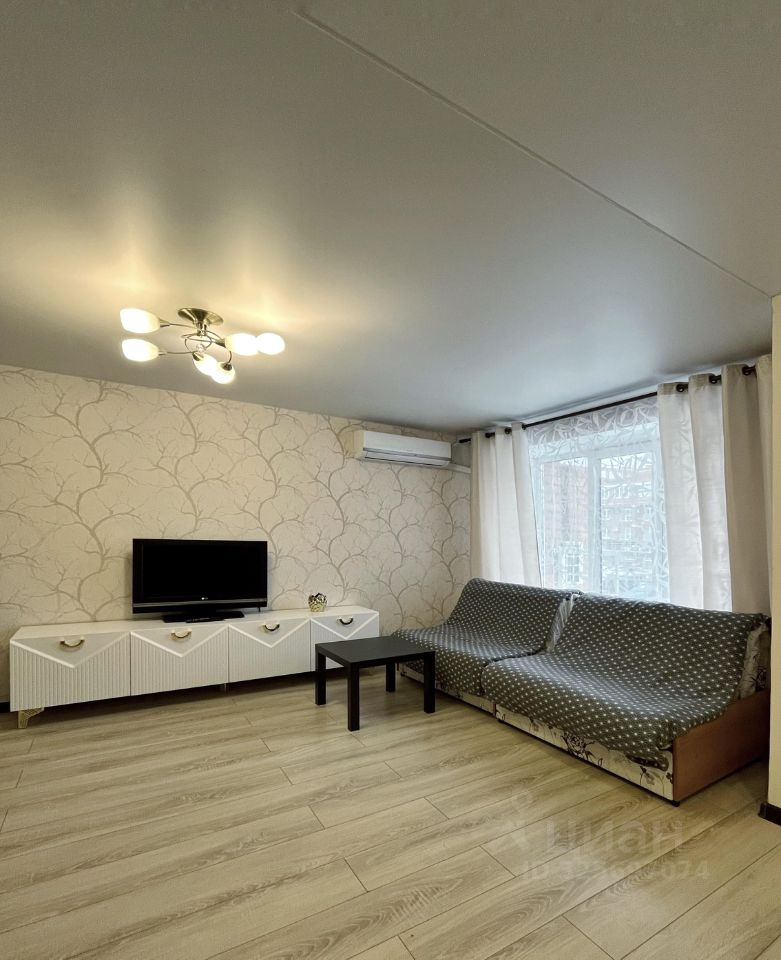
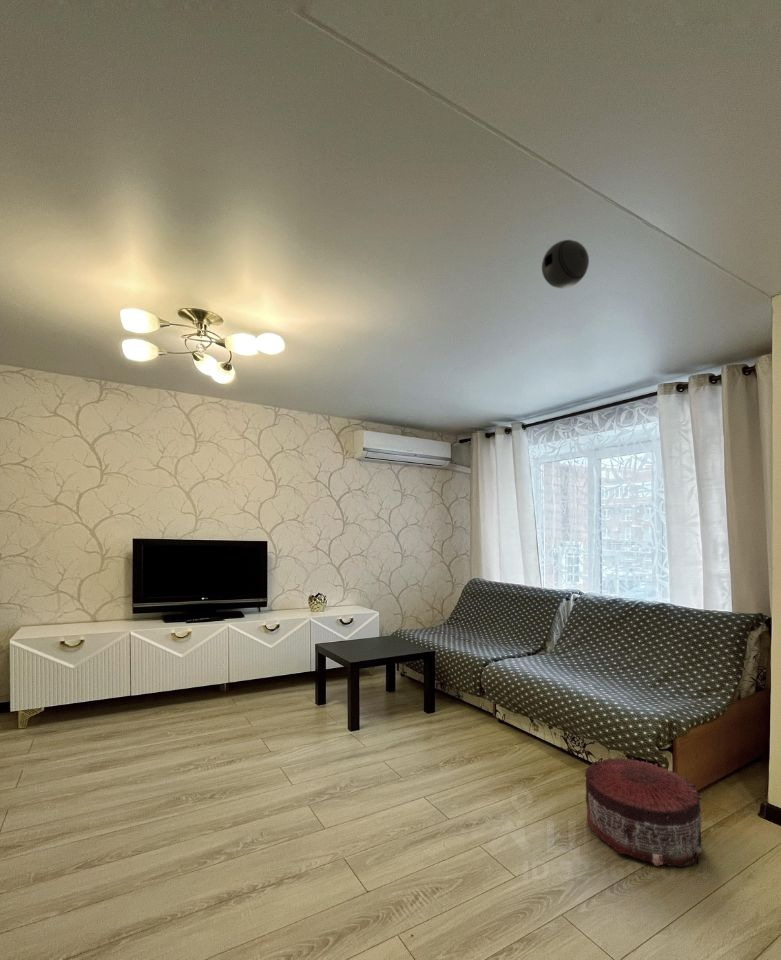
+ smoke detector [541,239,590,289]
+ pouf [584,757,703,868]
